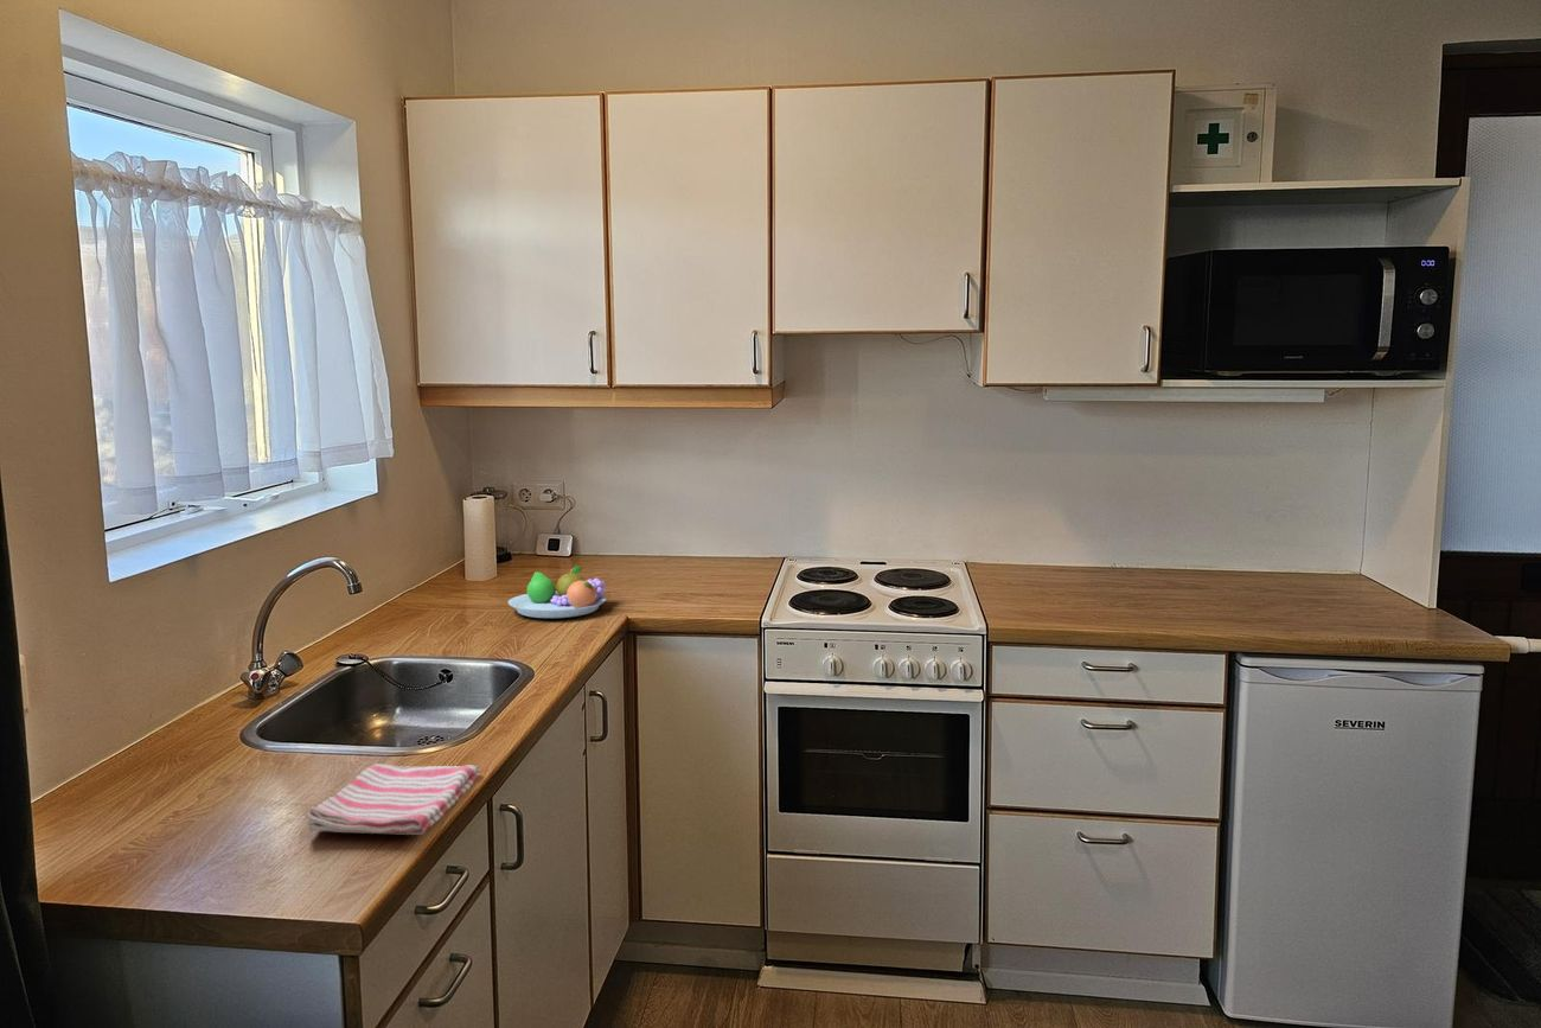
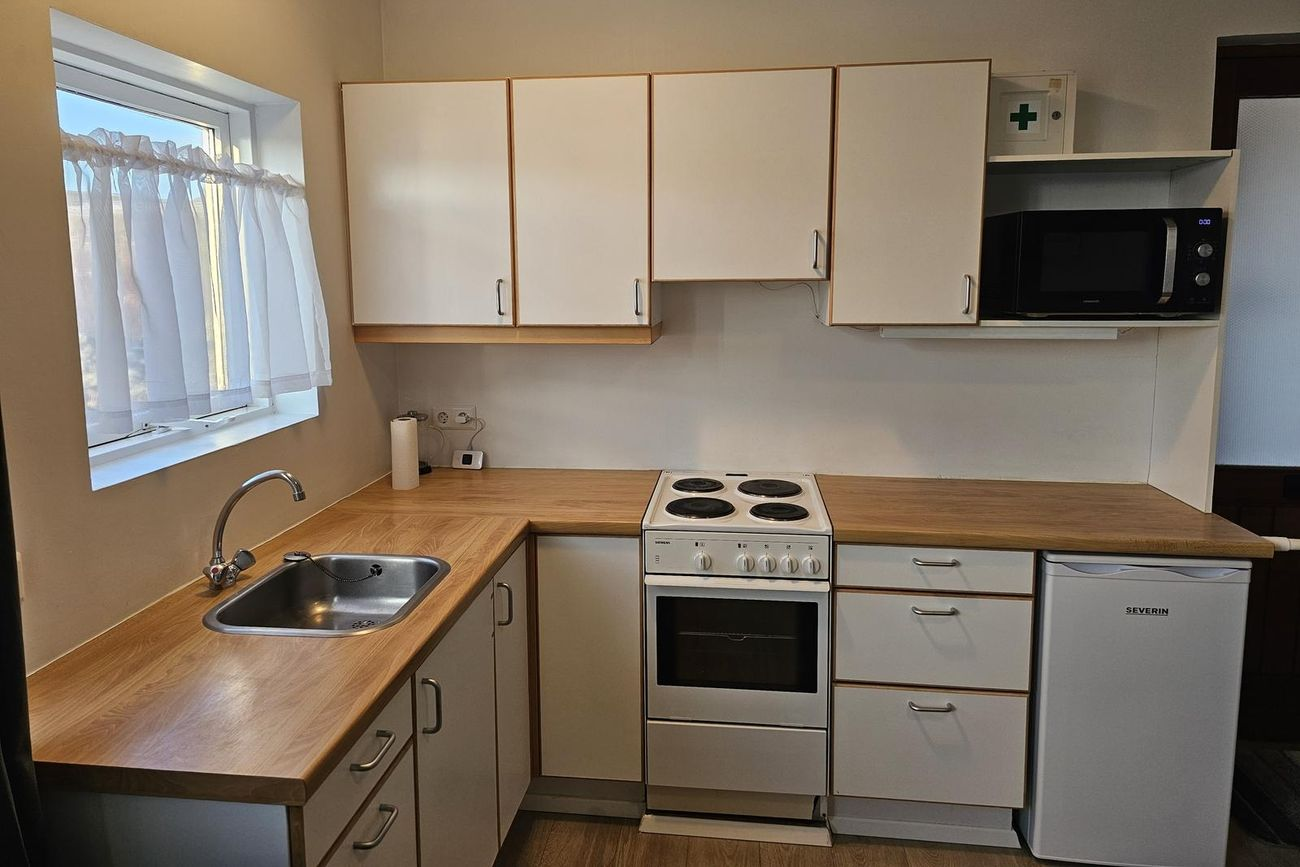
- fruit bowl [507,566,607,619]
- dish towel [306,764,481,836]
